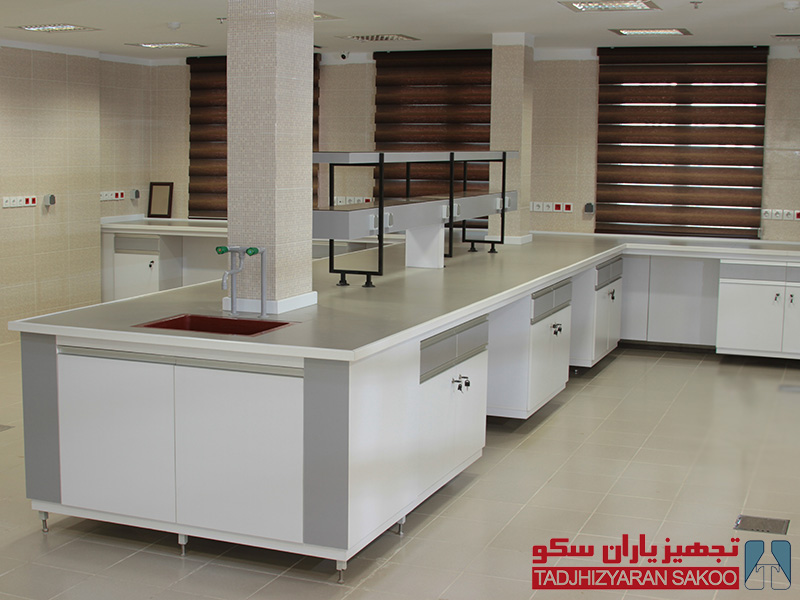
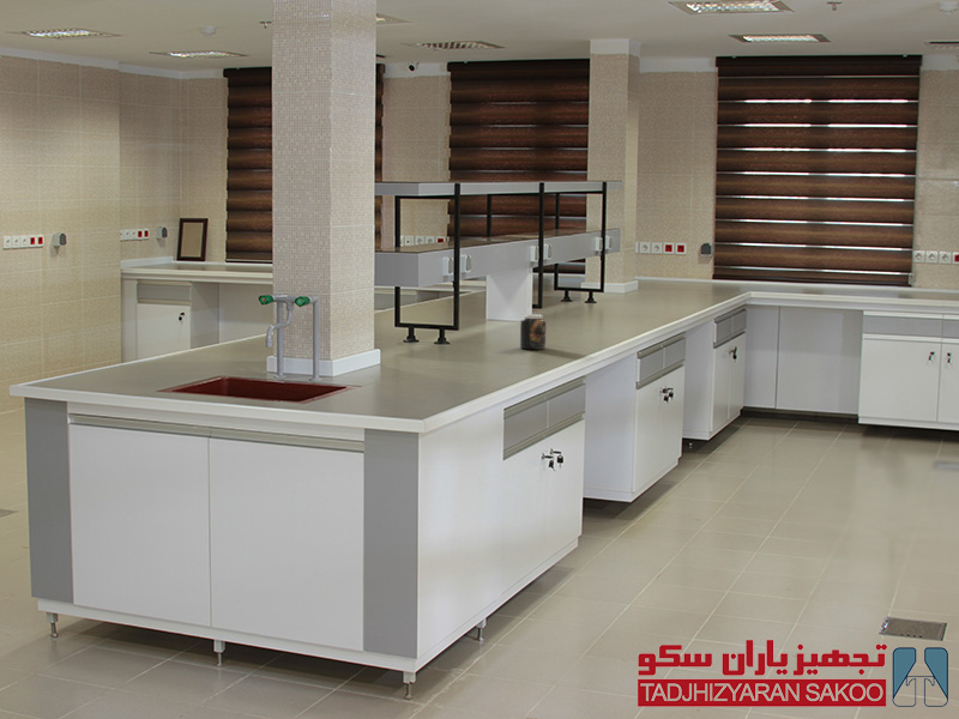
+ jar [519,313,547,350]
